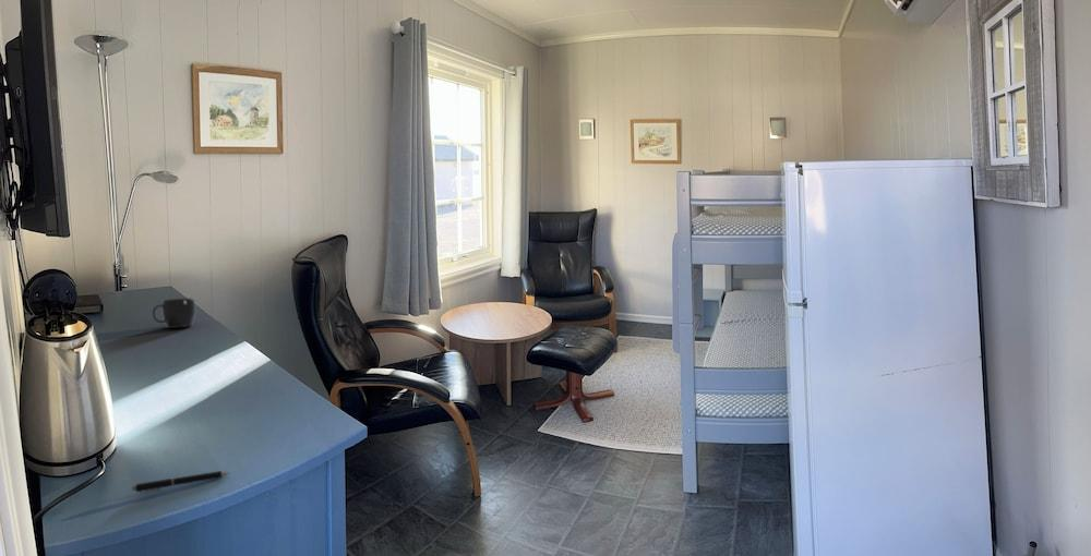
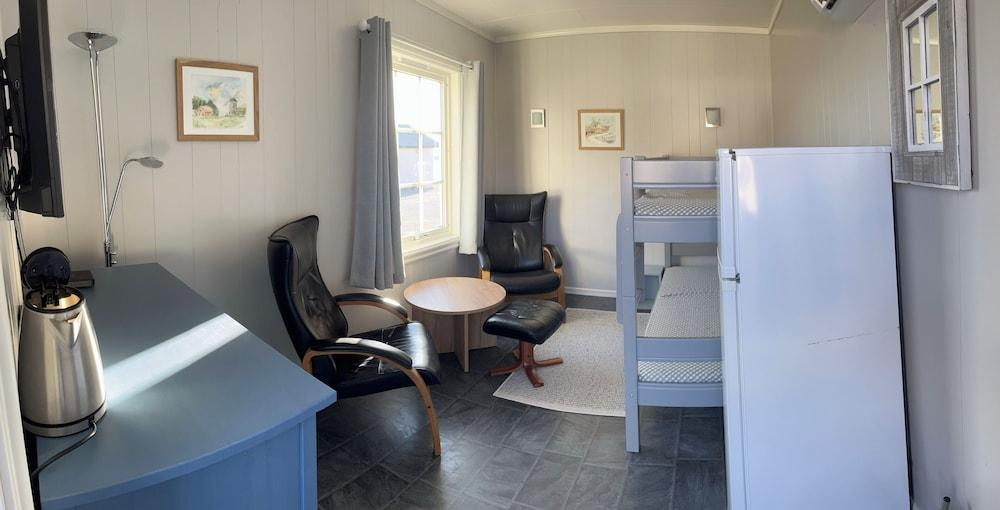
- pen [131,470,231,495]
- mug [151,298,196,329]
